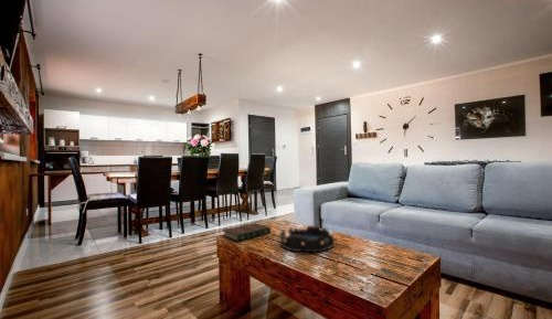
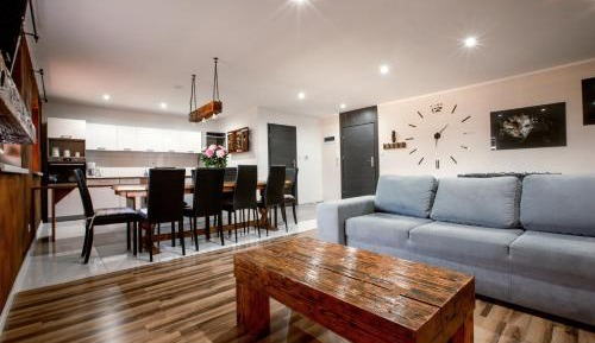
- book [221,222,272,243]
- decorative bowl [278,225,337,254]
